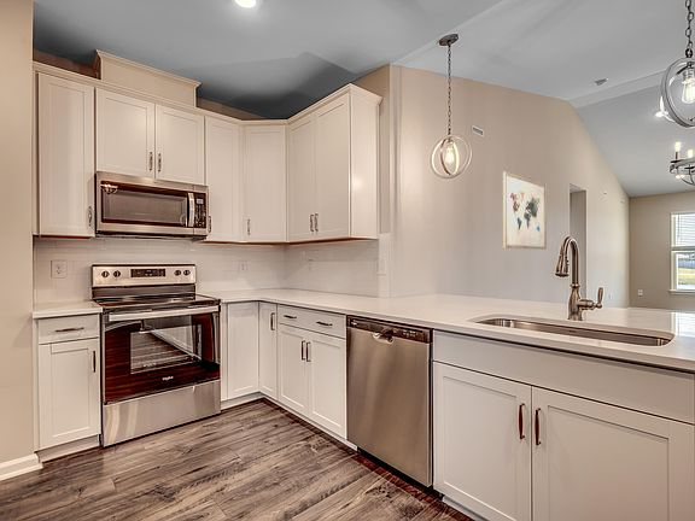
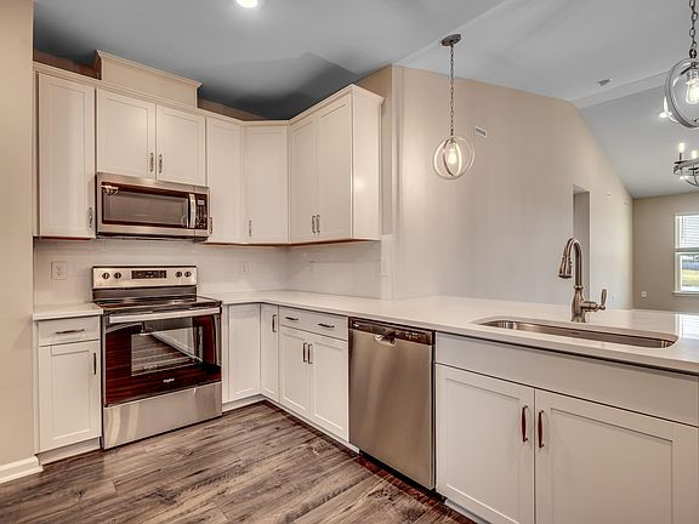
- wall art [502,170,548,251]
